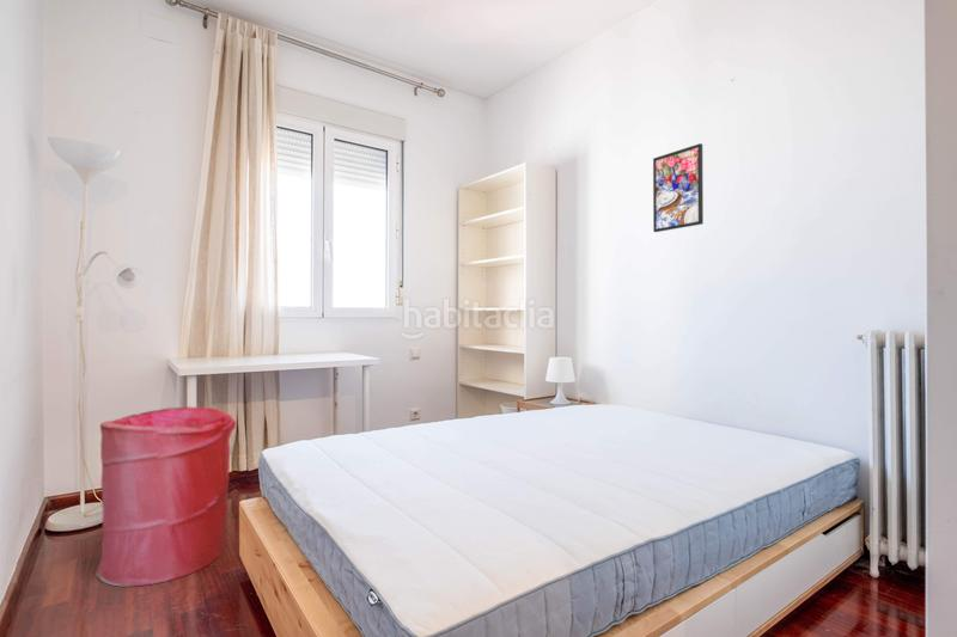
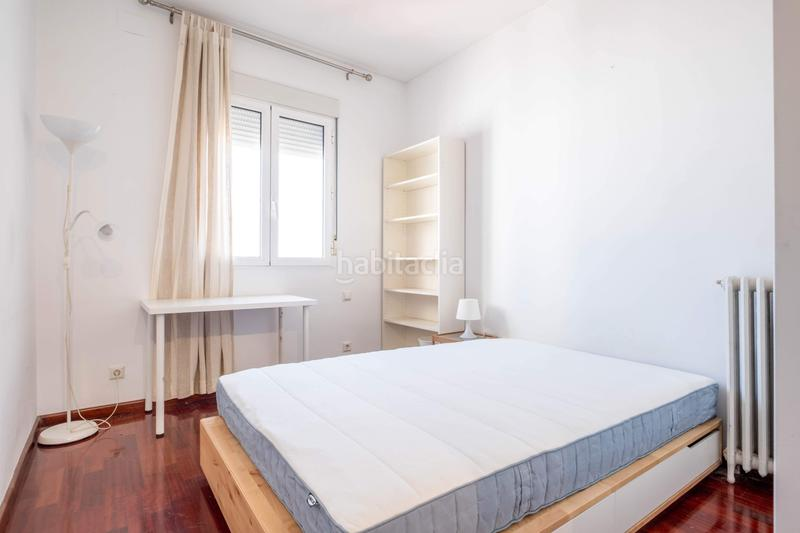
- laundry hamper [96,406,237,588]
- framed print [652,142,705,233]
